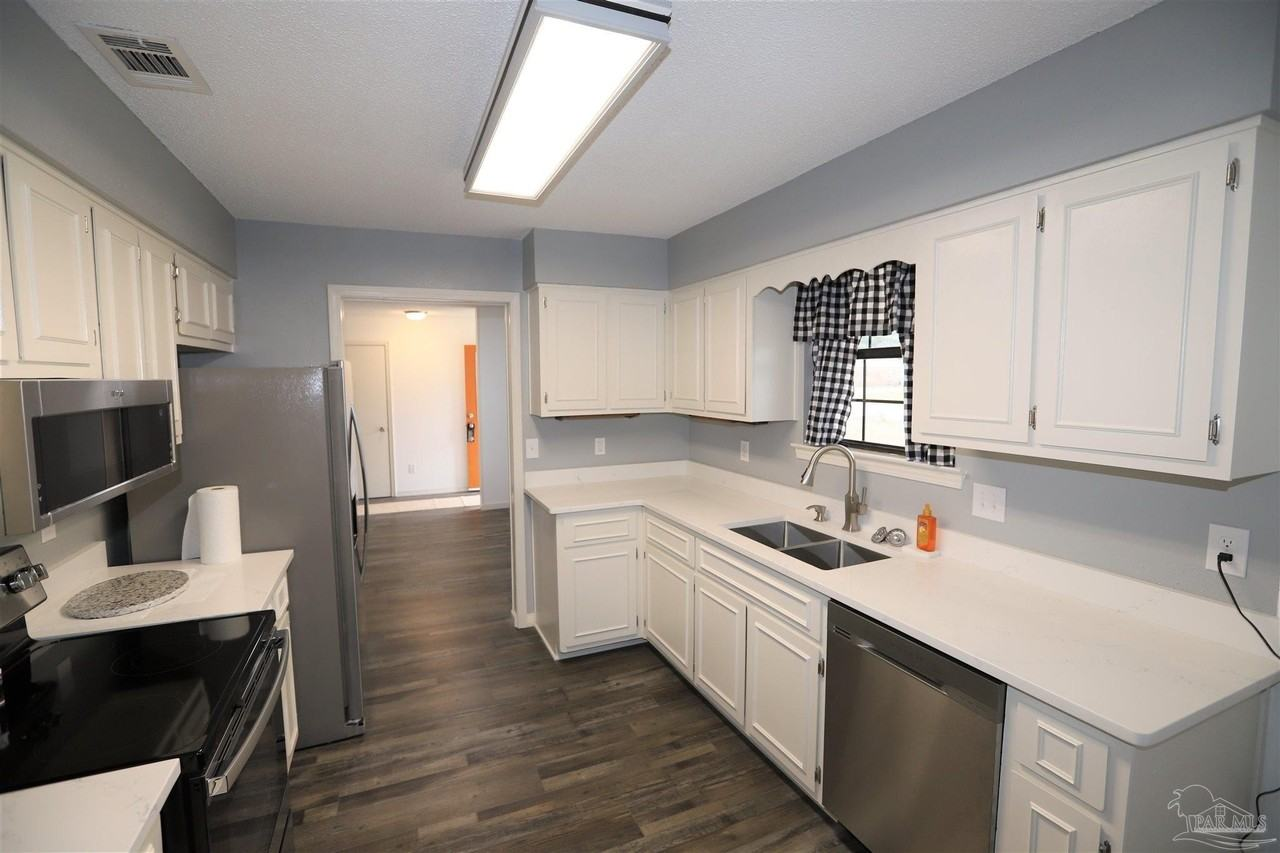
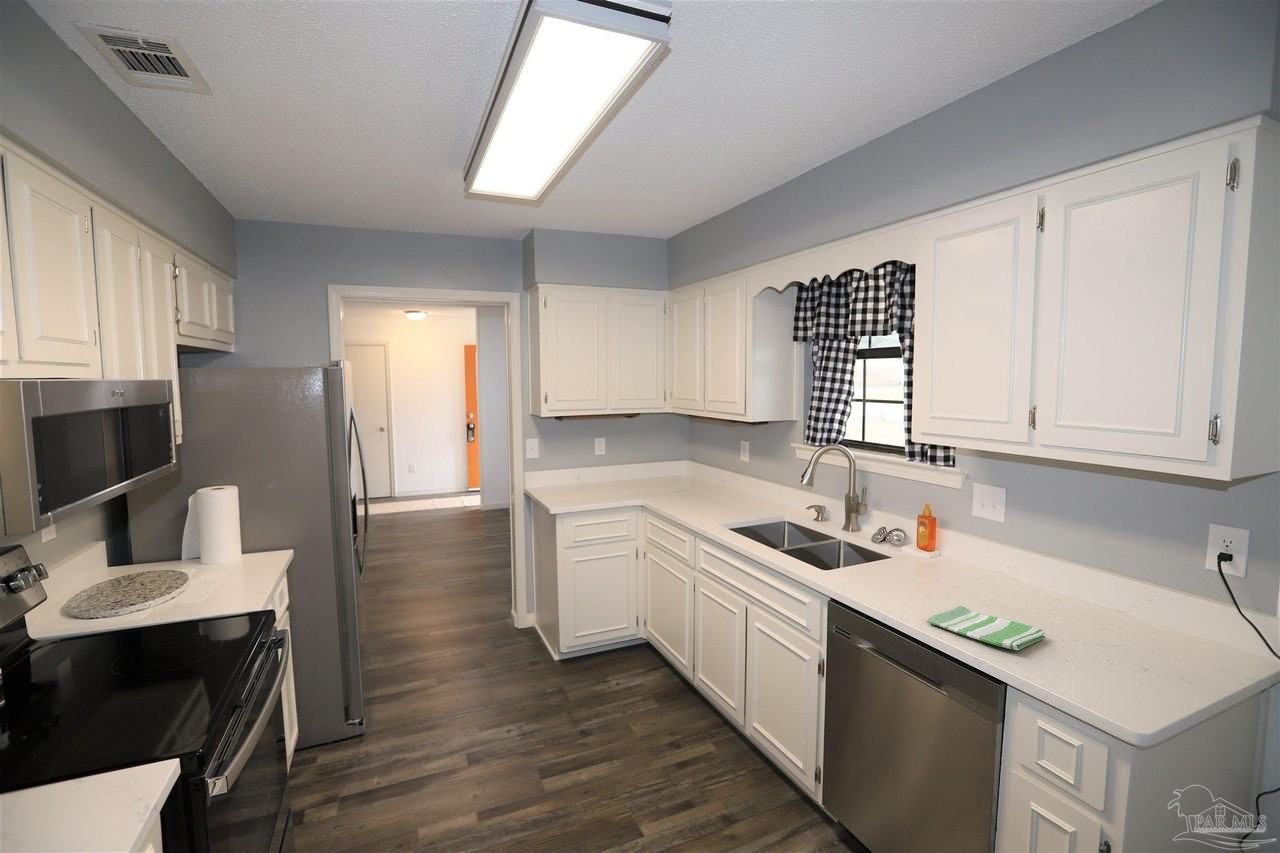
+ dish towel [927,604,1047,651]
